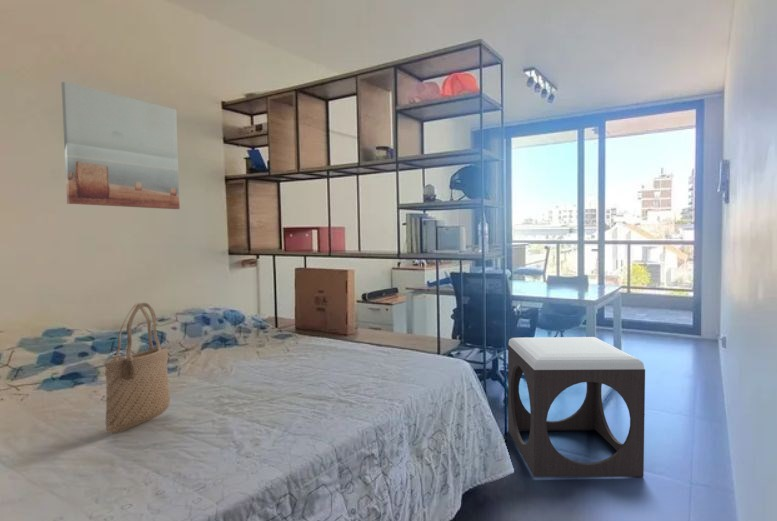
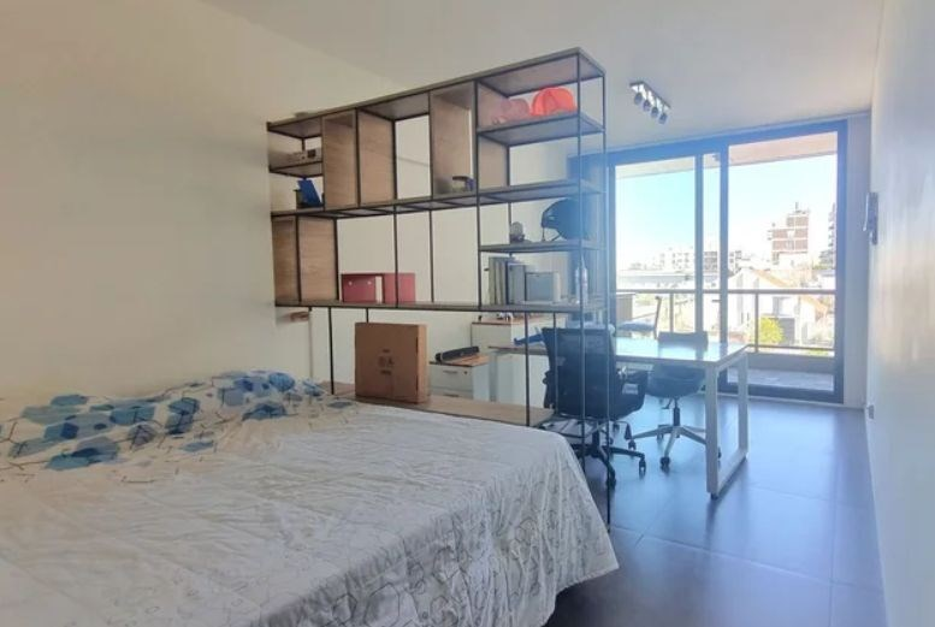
- wall art [60,81,181,210]
- footstool [507,336,646,478]
- tote bag [104,301,171,435]
